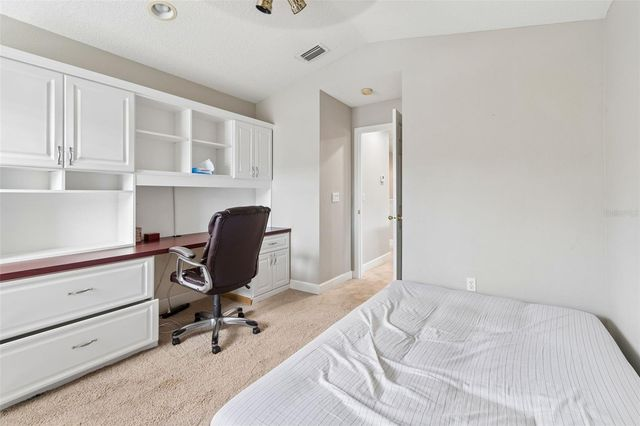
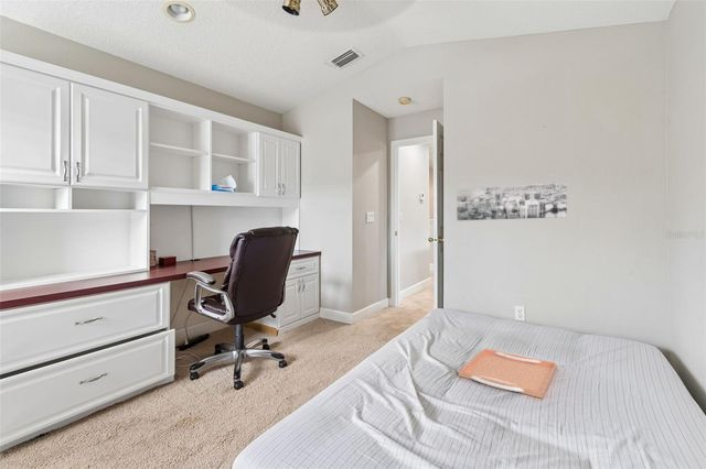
+ serving tray [458,348,557,400]
+ wall art [456,181,568,221]
